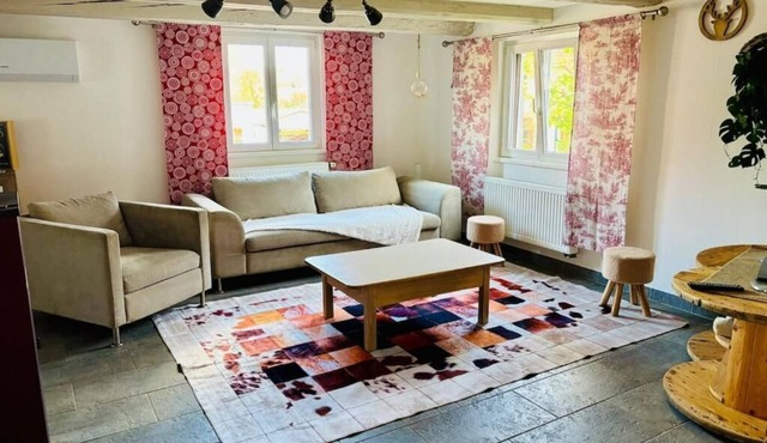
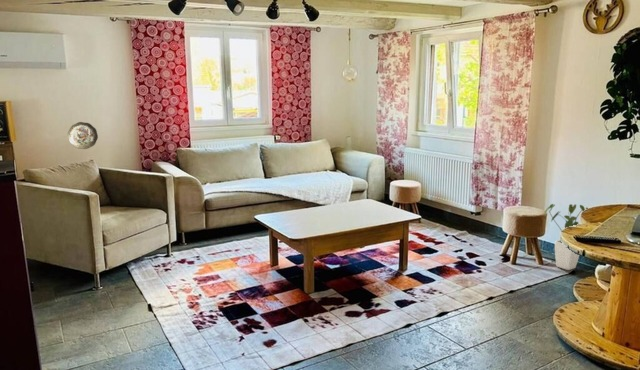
+ decorative plate [67,121,99,150]
+ house plant [544,203,589,271]
